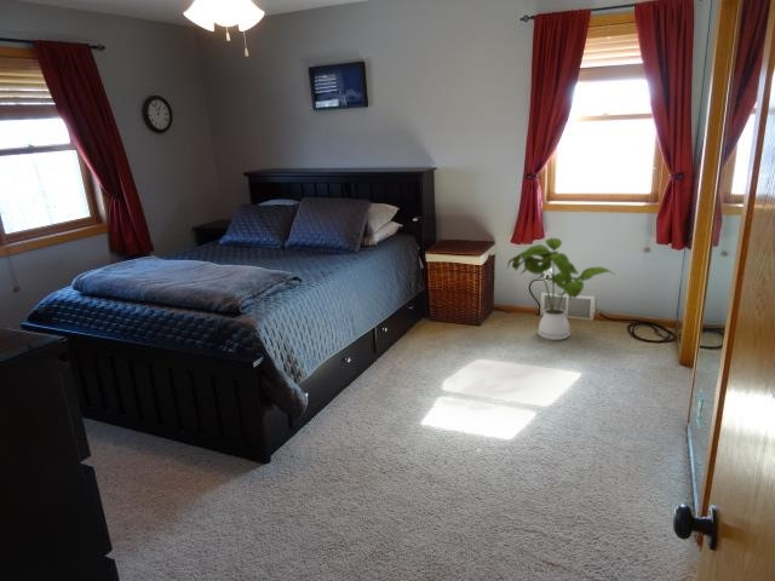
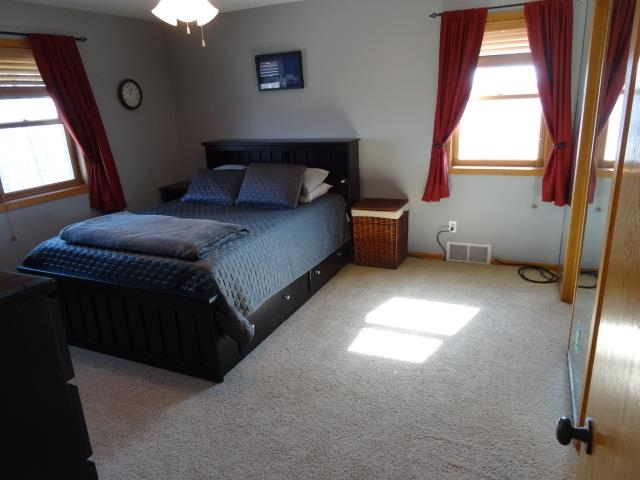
- house plant [506,237,614,341]
